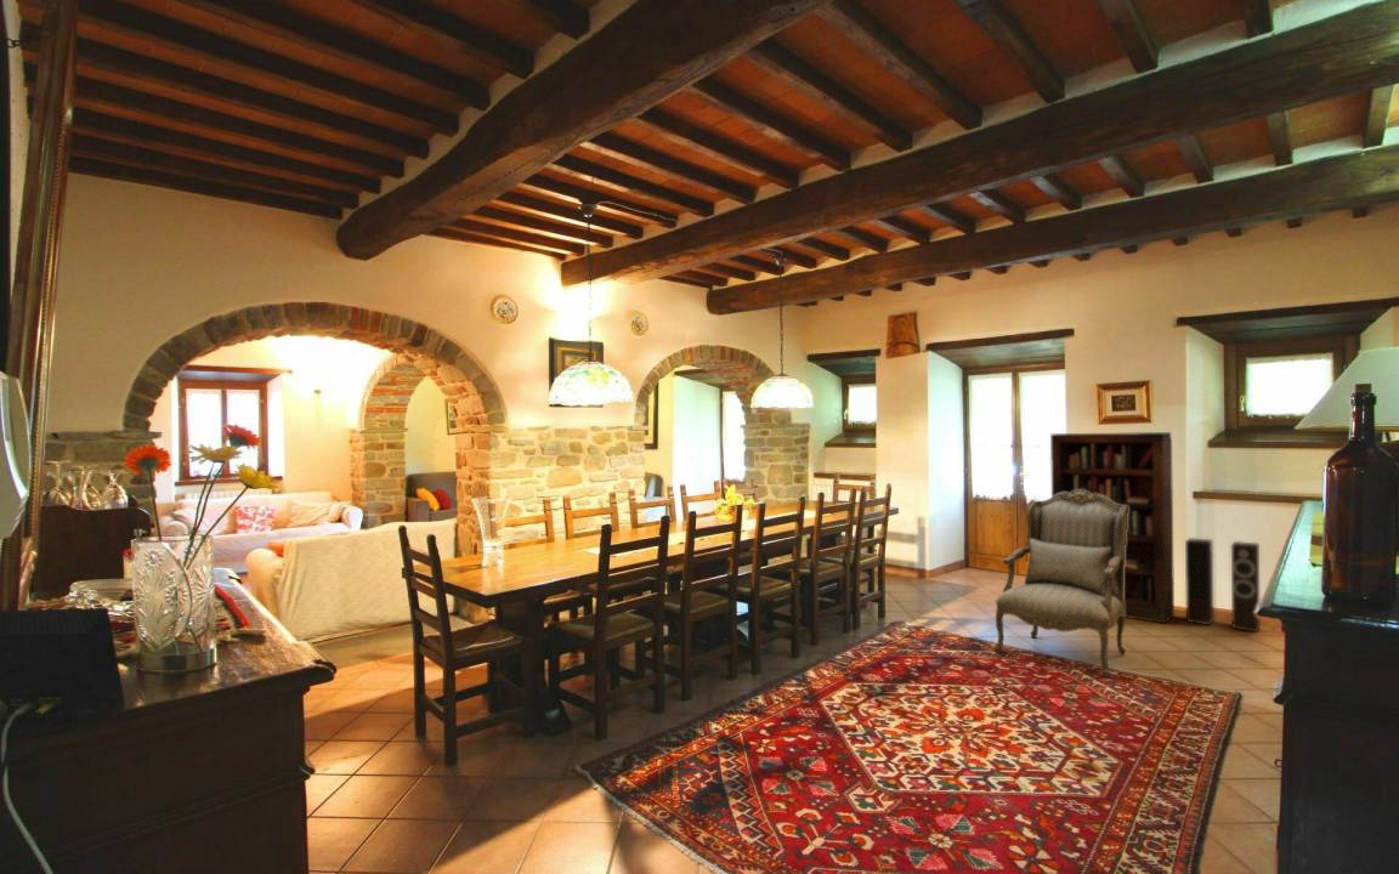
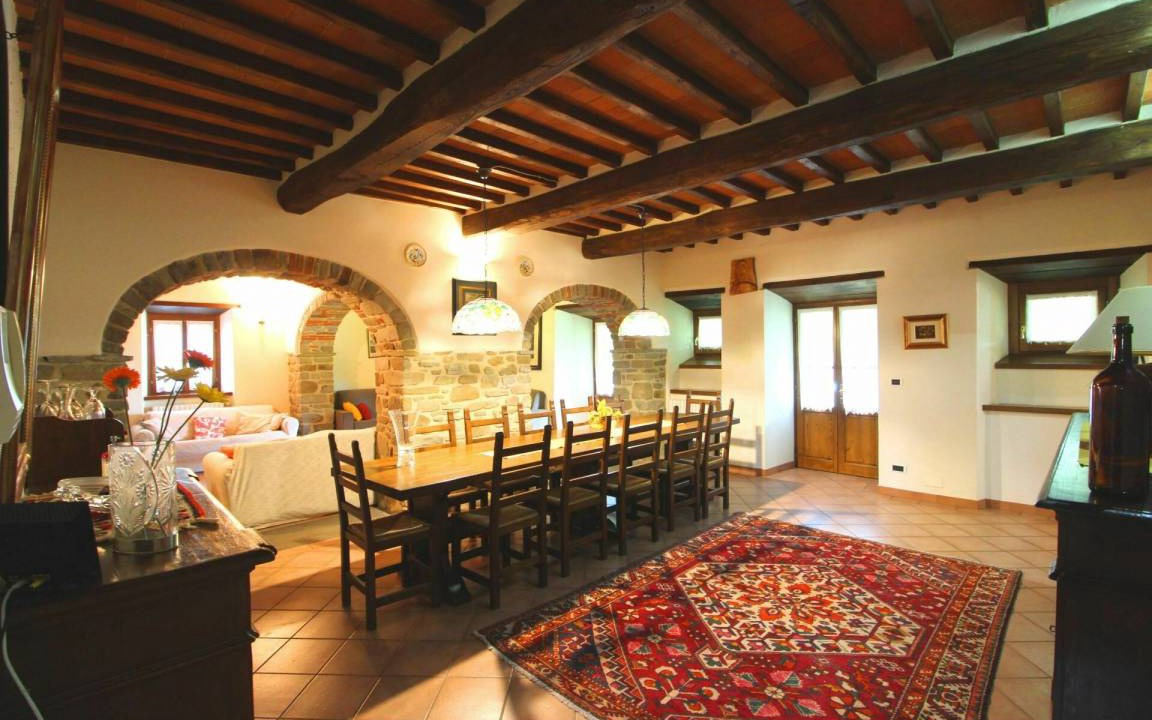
- bookcase [1049,431,1176,625]
- stereo [1184,537,1262,634]
- armchair [993,489,1128,679]
